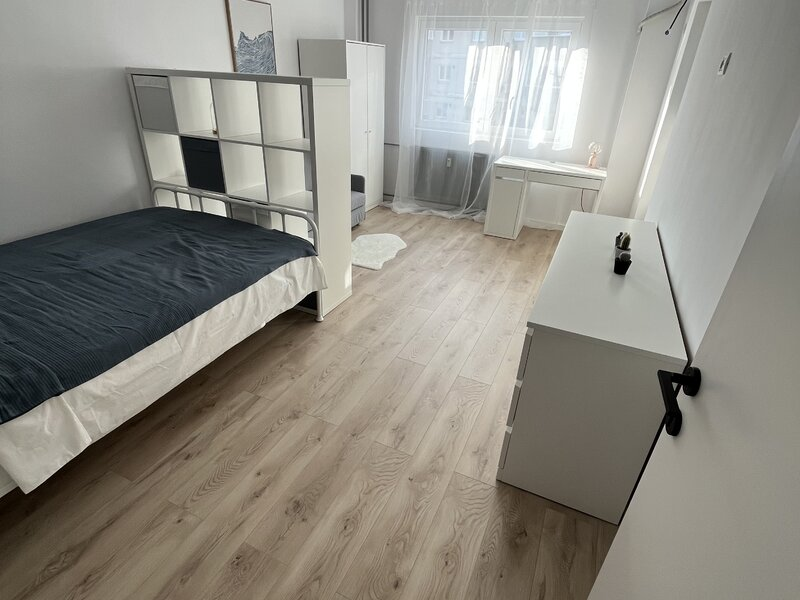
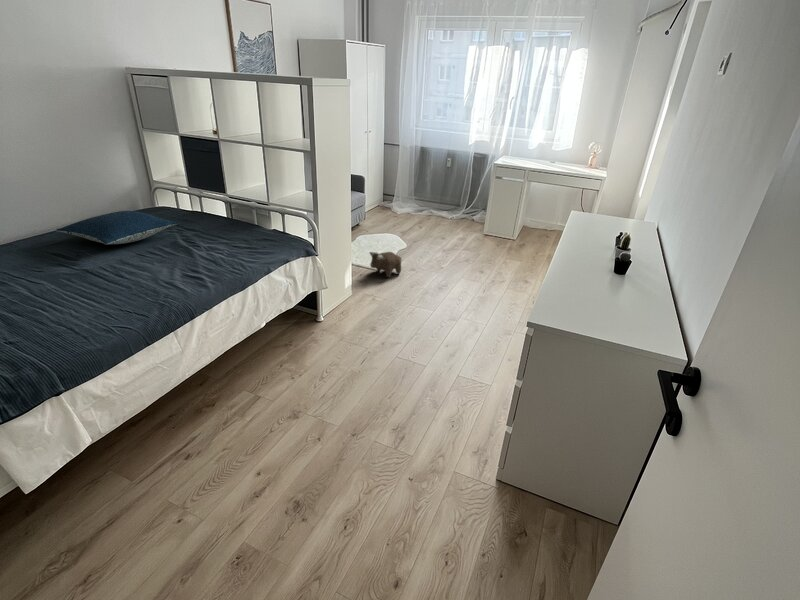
+ pillow [55,210,180,245]
+ plush toy [368,251,403,278]
